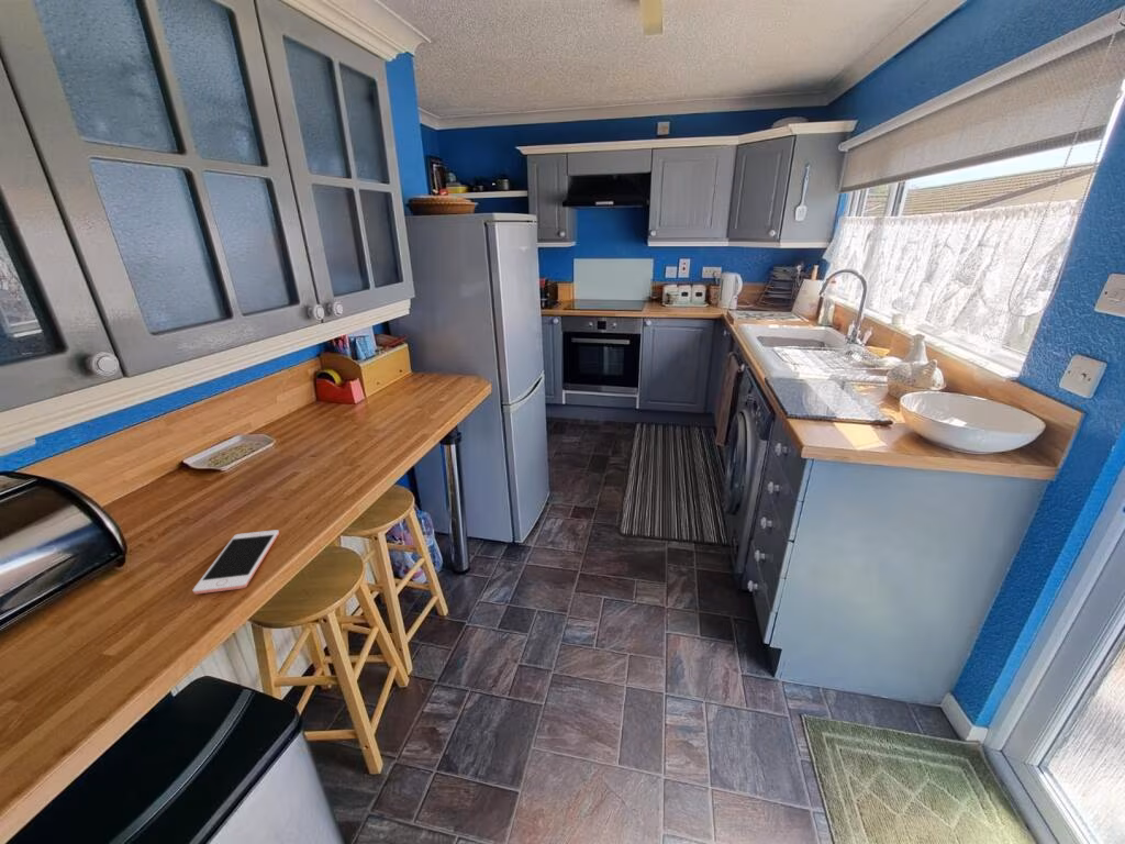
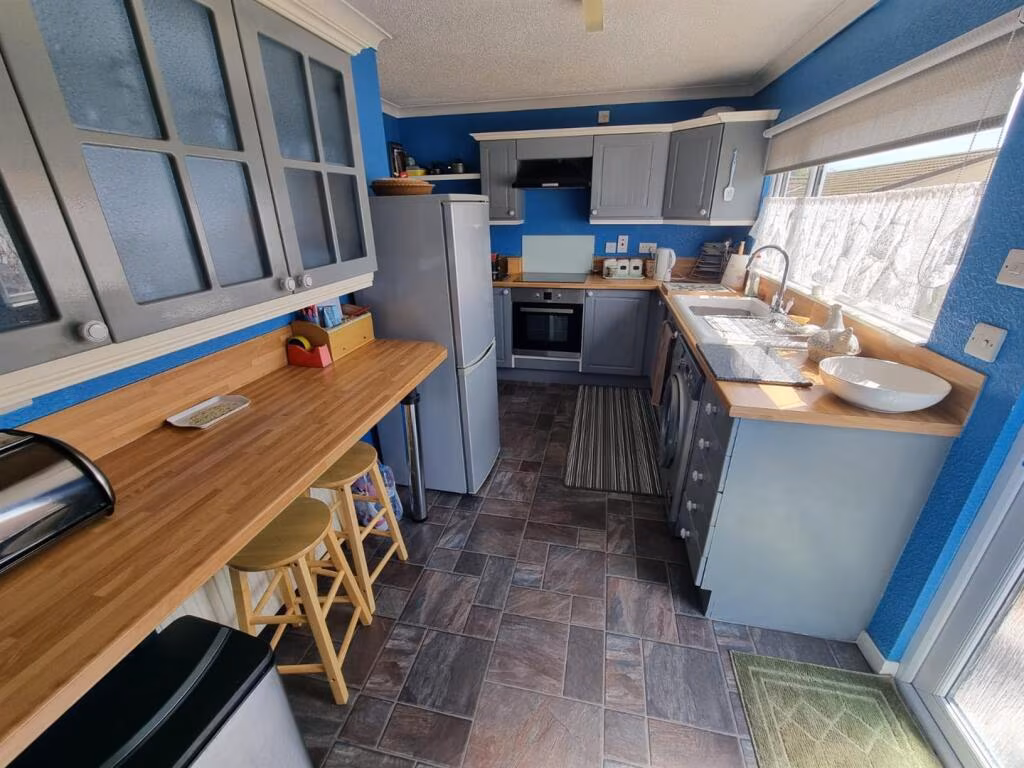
- cell phone [192,529,280,595]
